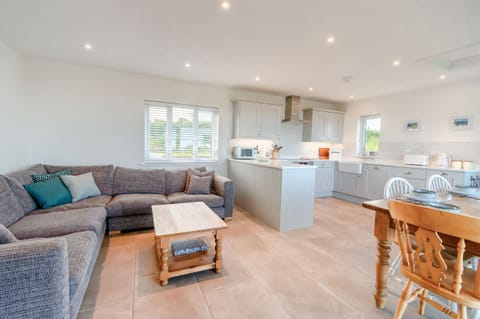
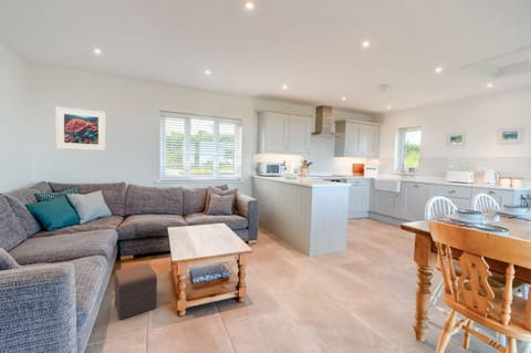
+ footstool [114,262,158,321]
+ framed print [55,105,106,152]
